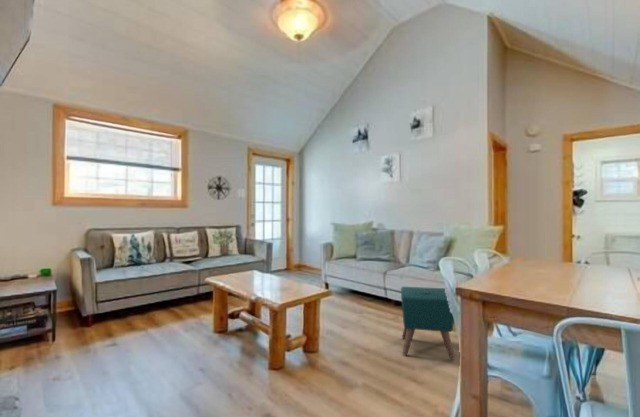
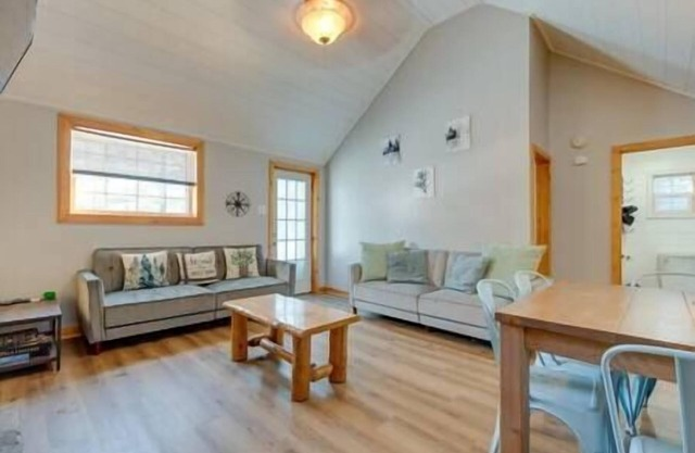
- ottoman [400,286,456,360]
